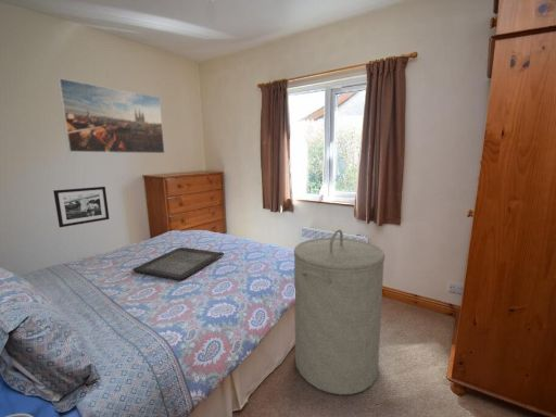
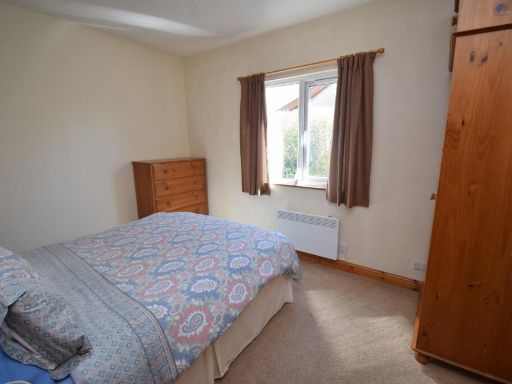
- laundry hamper [293,229,387,396]
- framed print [56,77,166,154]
- picture frame [52,186,111,228]
- serving tray [131,247,225,281]
